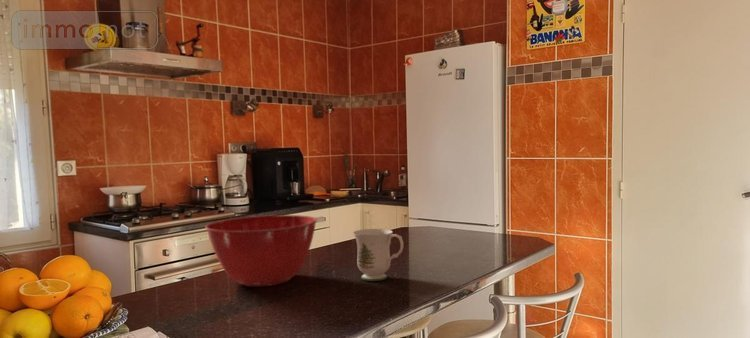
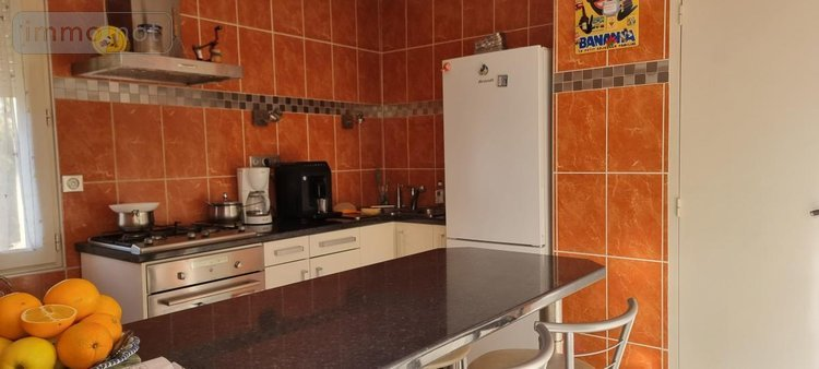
- mug [352,228,404,282]
- mixing bowl [204,214,318,287]
